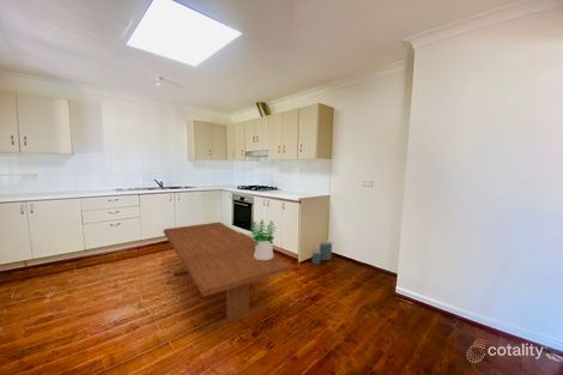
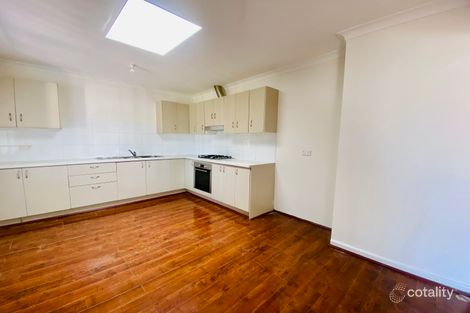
- laundry hamper [311,241,333,265]
- potted plant [248,218,277,260]
- table [162,220,295,333]
